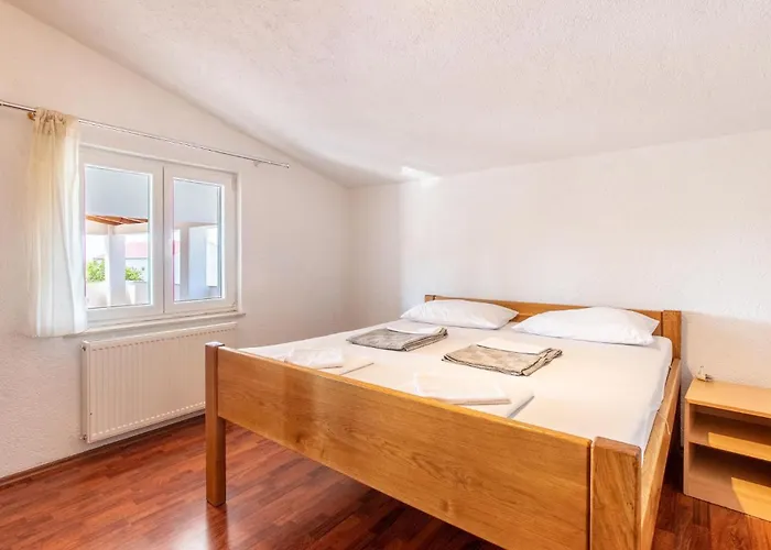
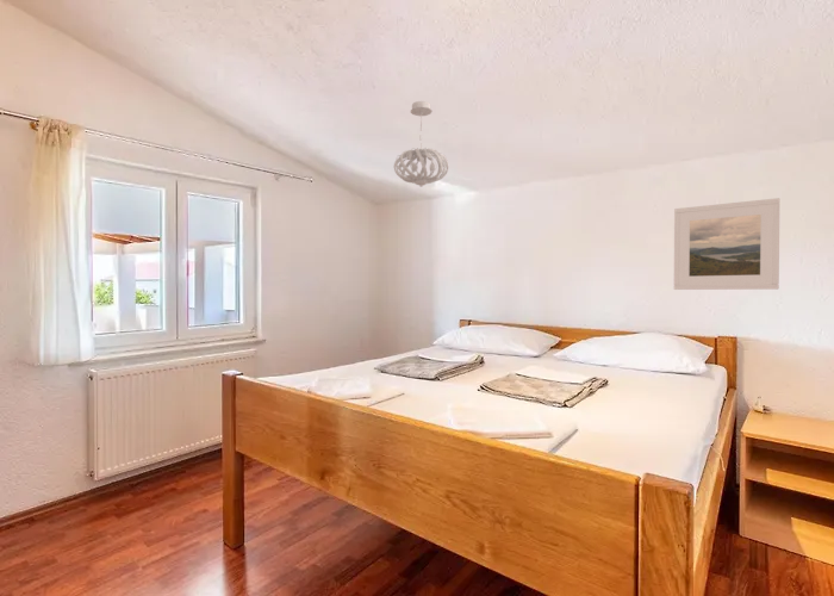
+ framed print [673,197,780,291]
+ pendant light [392,100,449,188]
